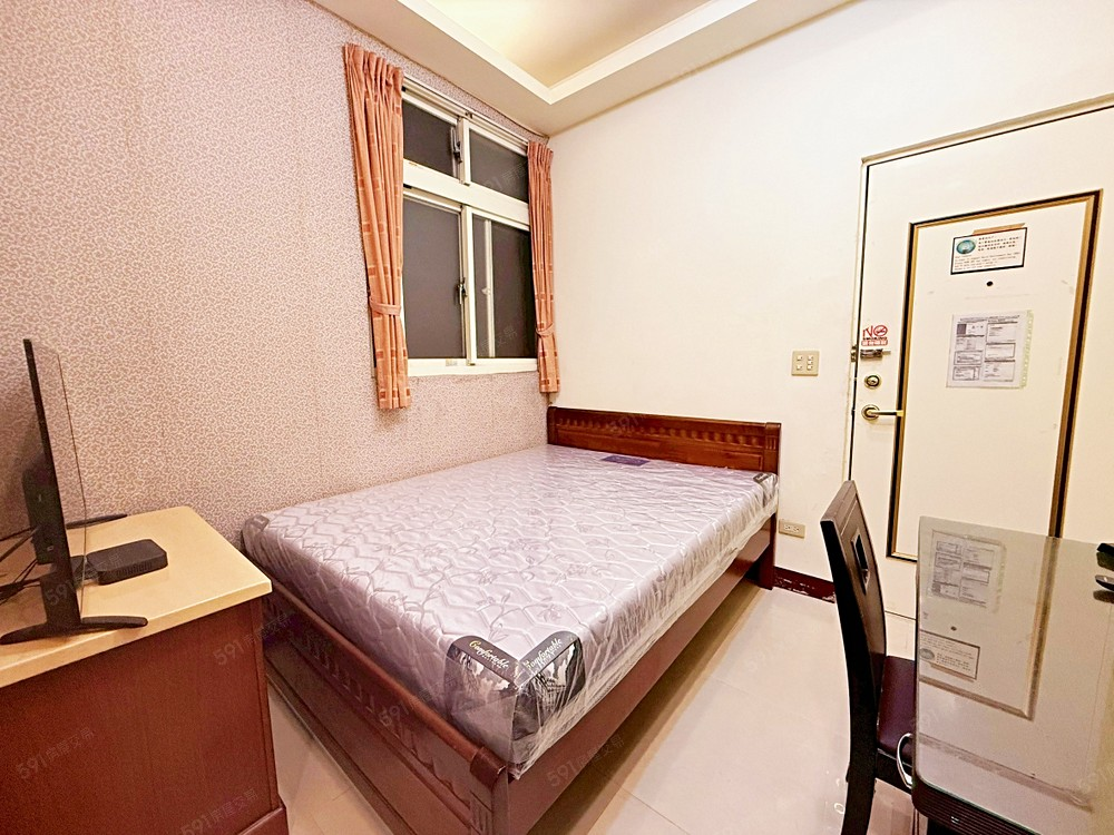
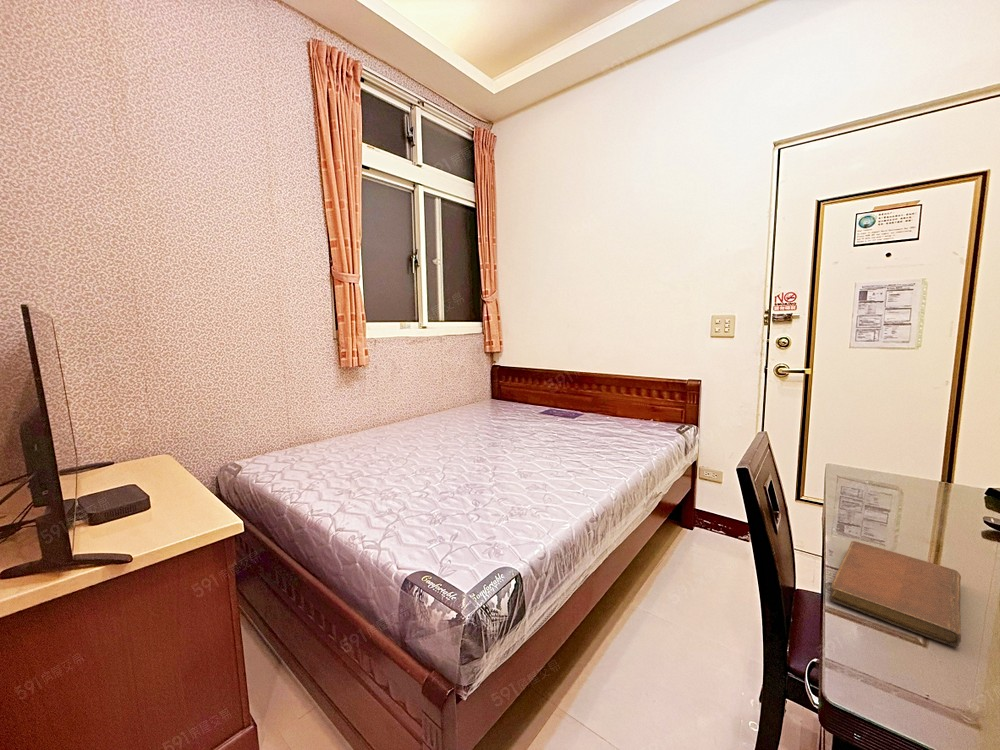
+ notebook [828,540,962,648]
